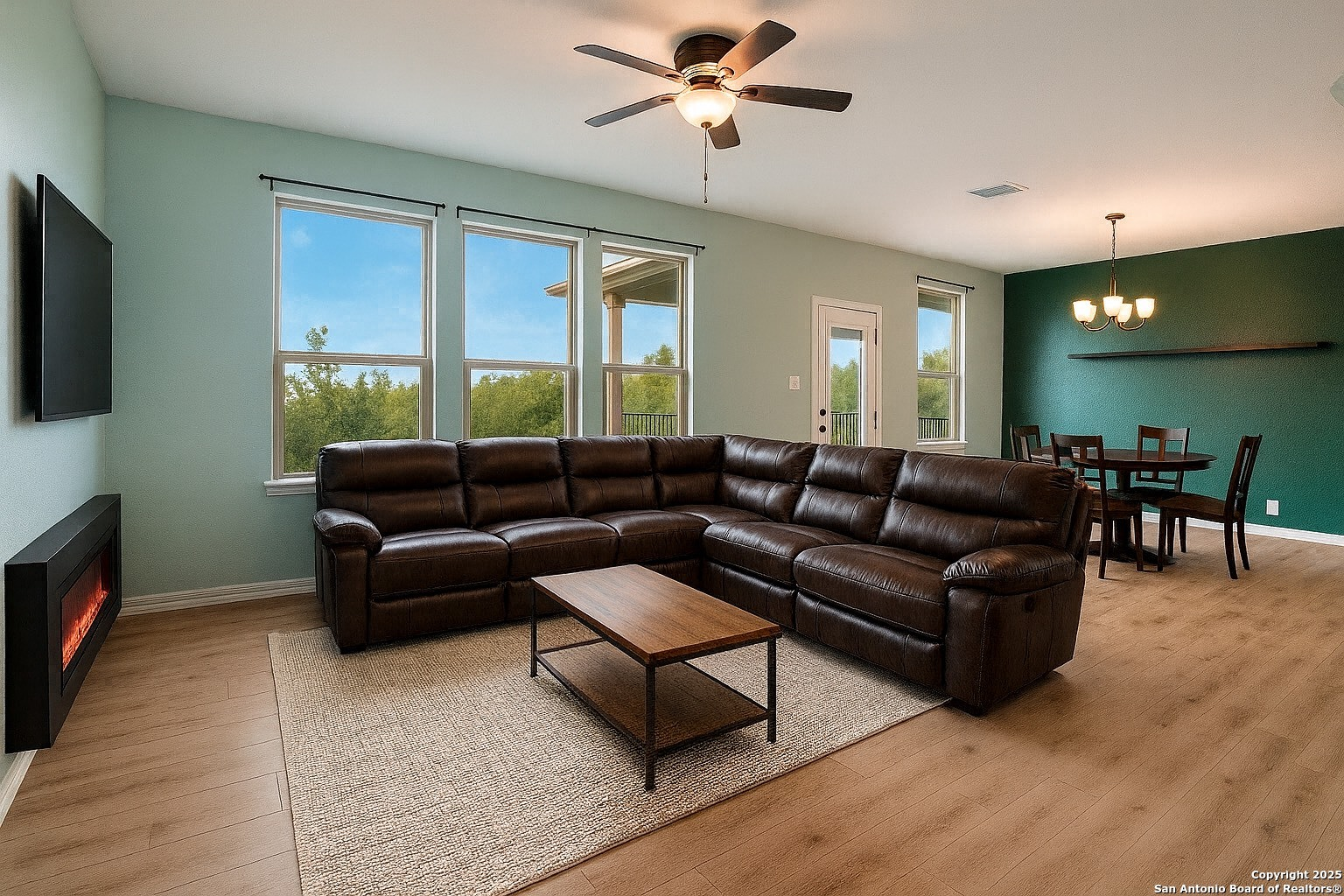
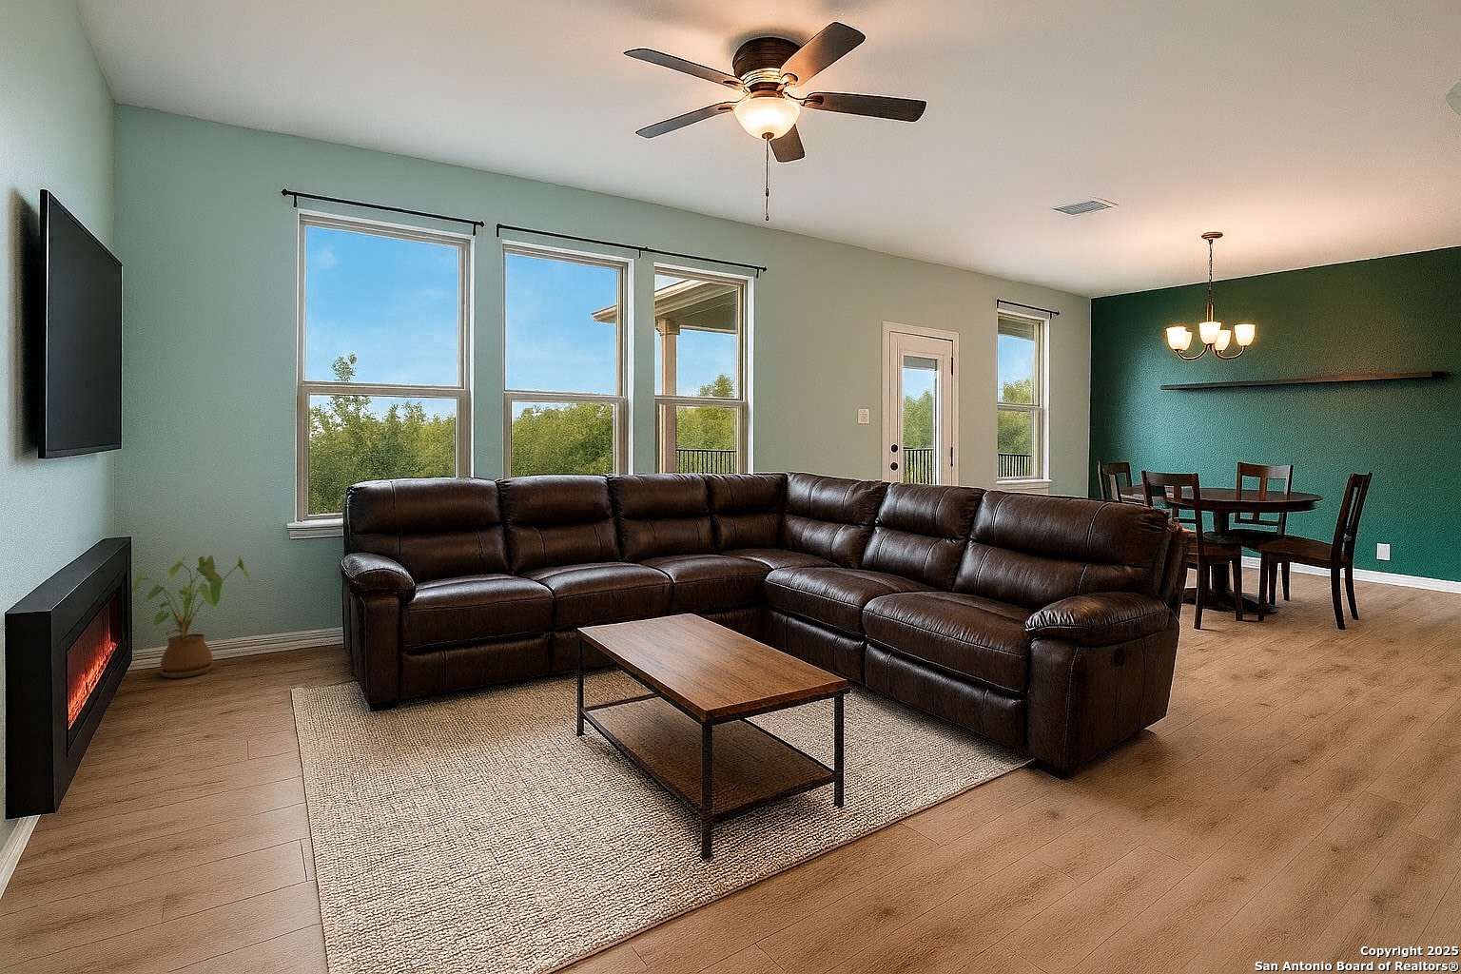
+ house plant [132,554,251,679]
